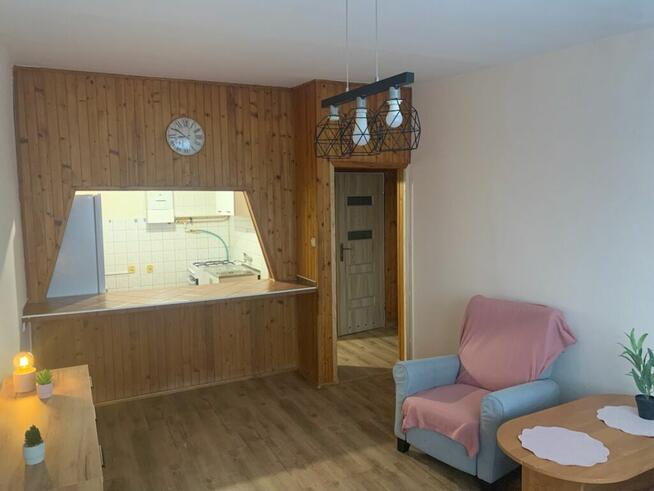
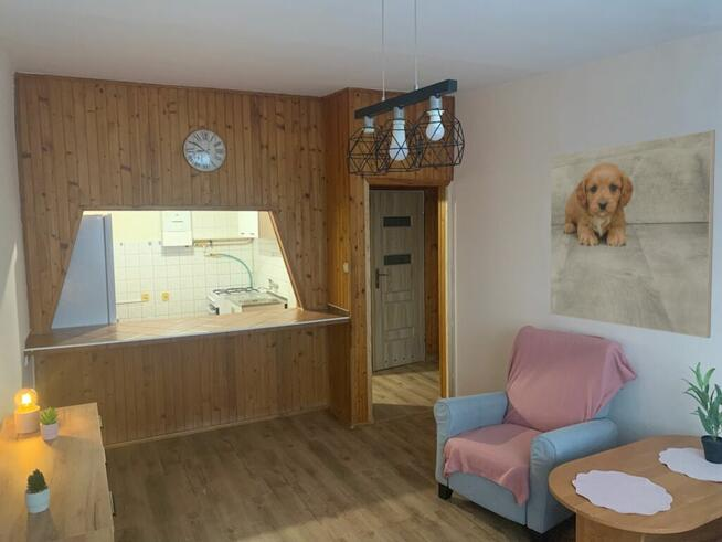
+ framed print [549,129,716,339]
